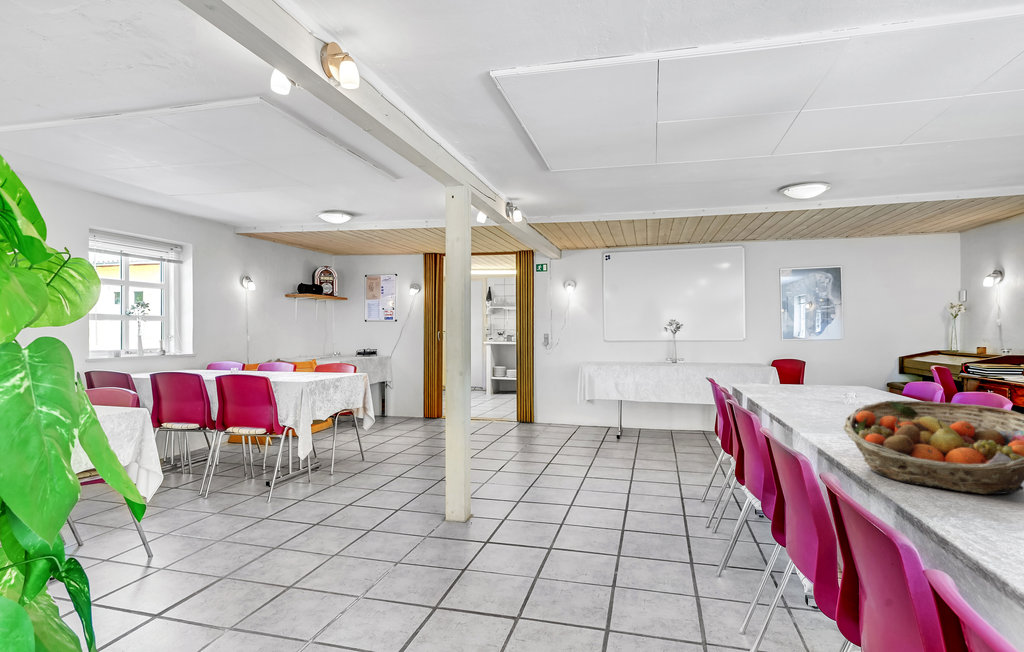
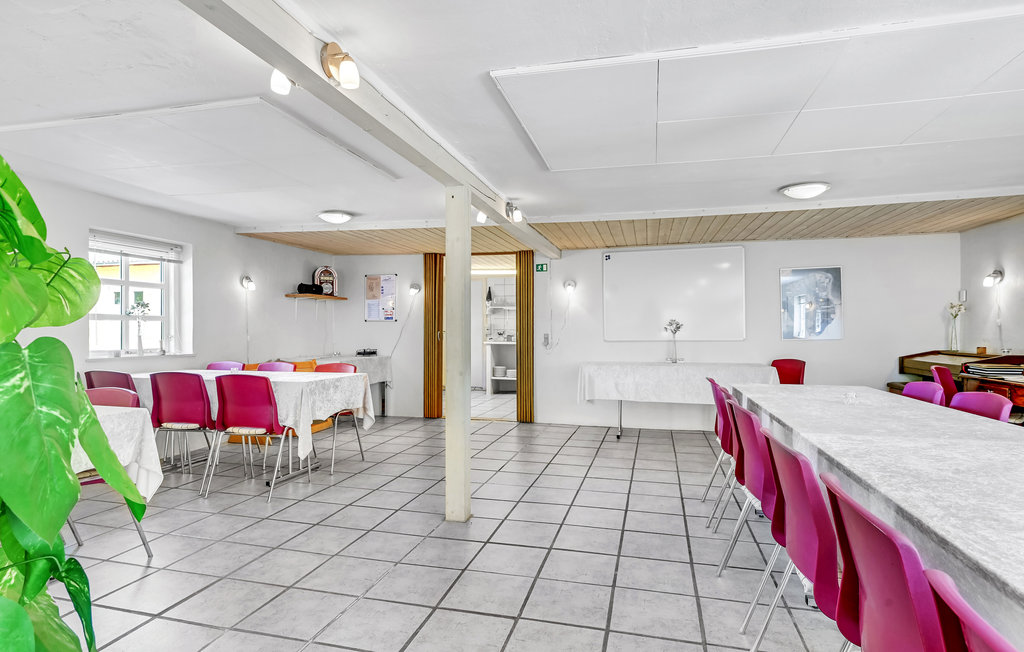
- fruit basket [842,400,1024,495]
